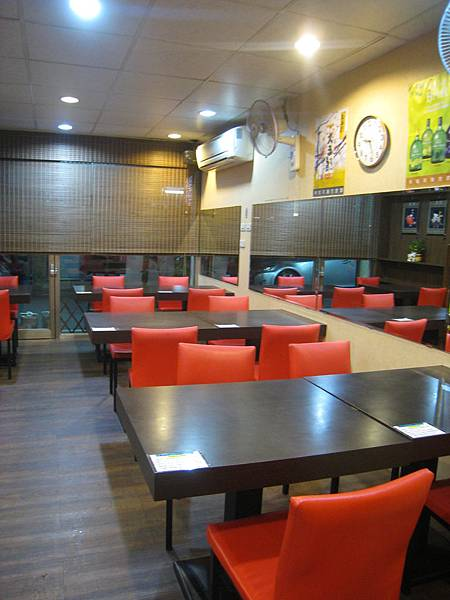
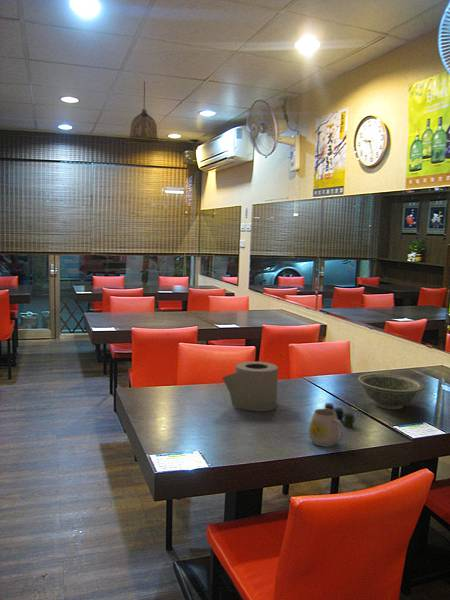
+ pendant lamp [127,80,160,144]
+ toilet paper roll [221,360,279,412]
+ bowl [357,373,425,410]
+ mug [308,408,345,448]
+ cup [324,402,356,428]
